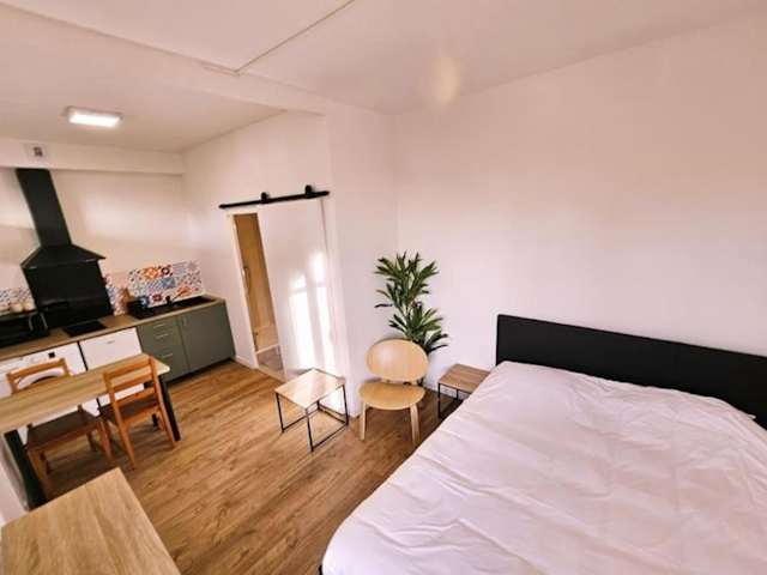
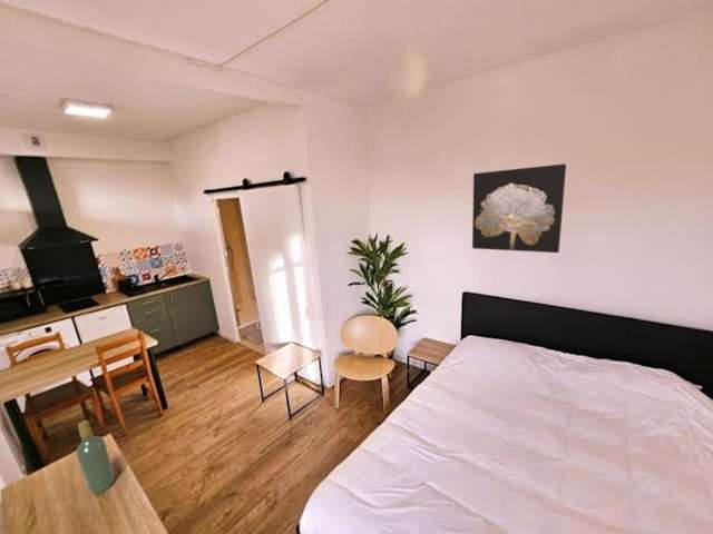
+ wall art [471,162,567,254]
+ wine bottle [75,419,116,494]
